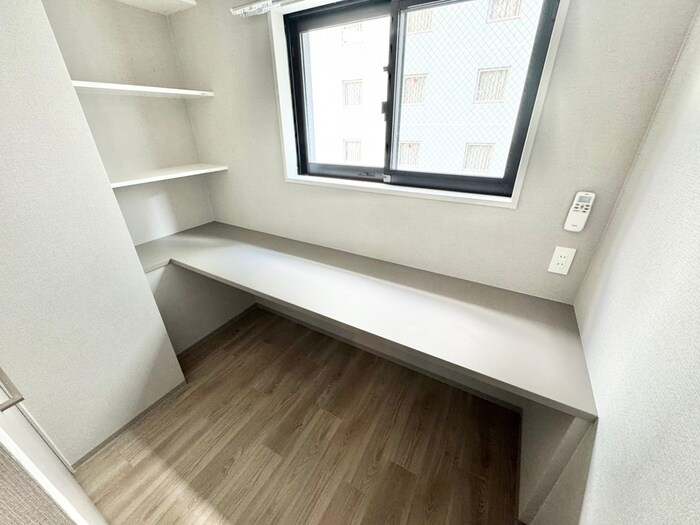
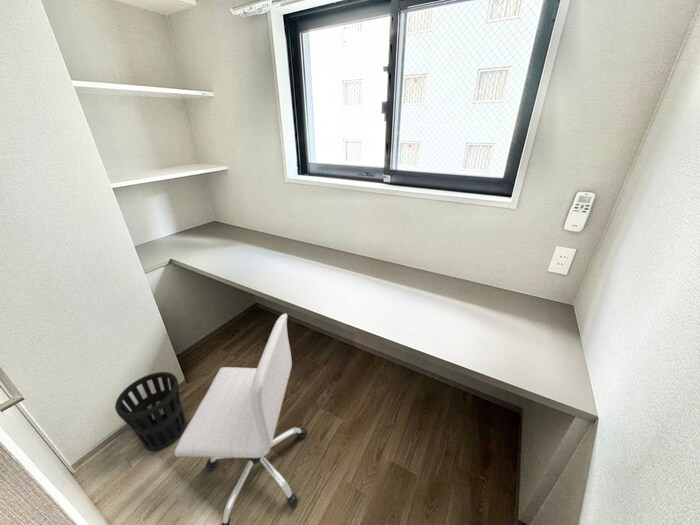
+ chair [174,313,308,525]
+ wastebasket [114,371,187,452]
